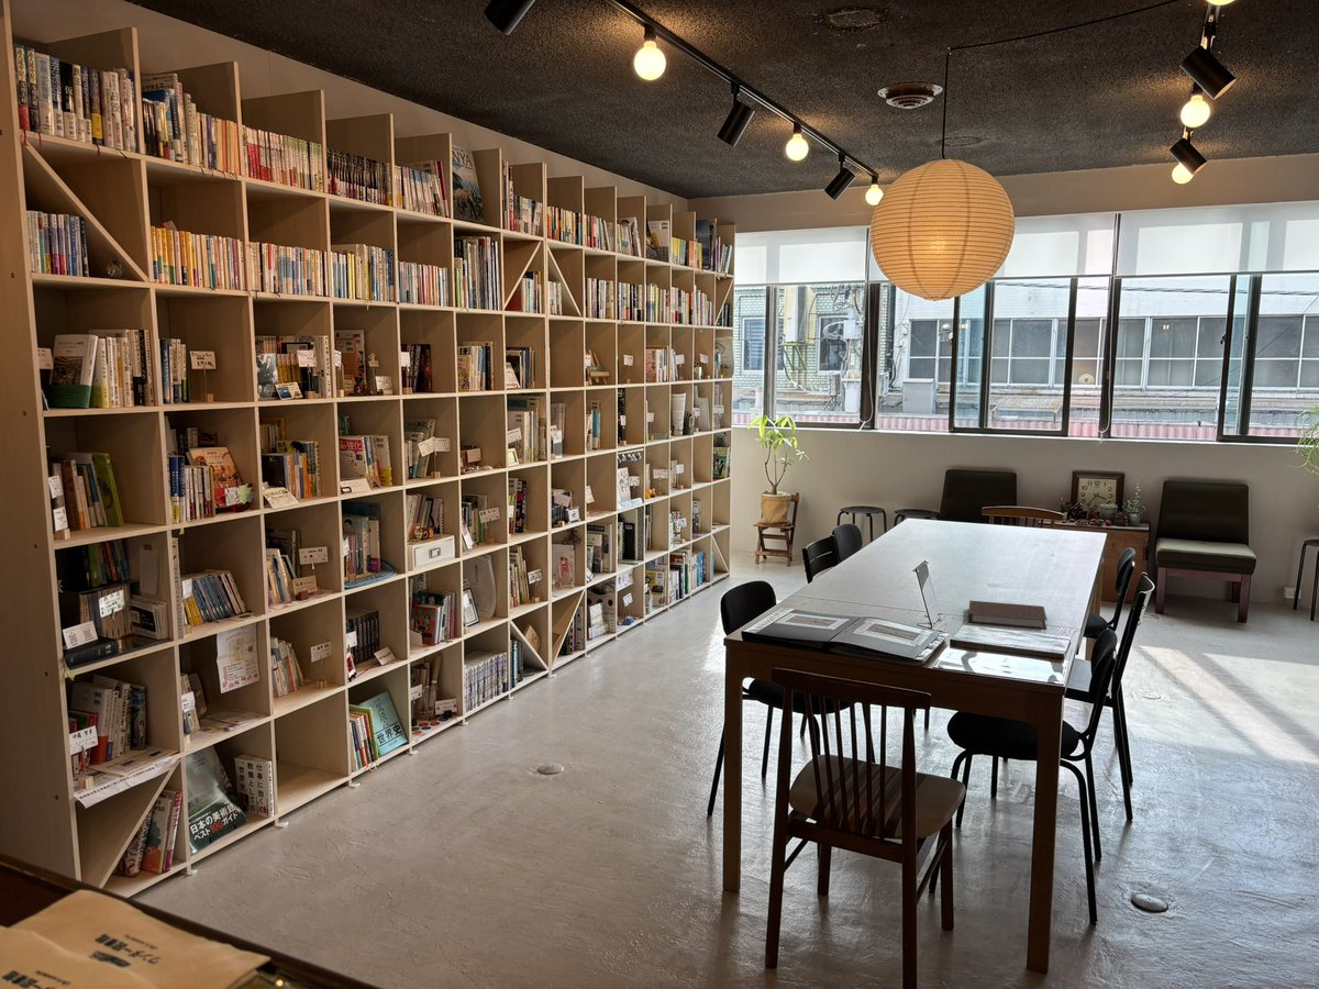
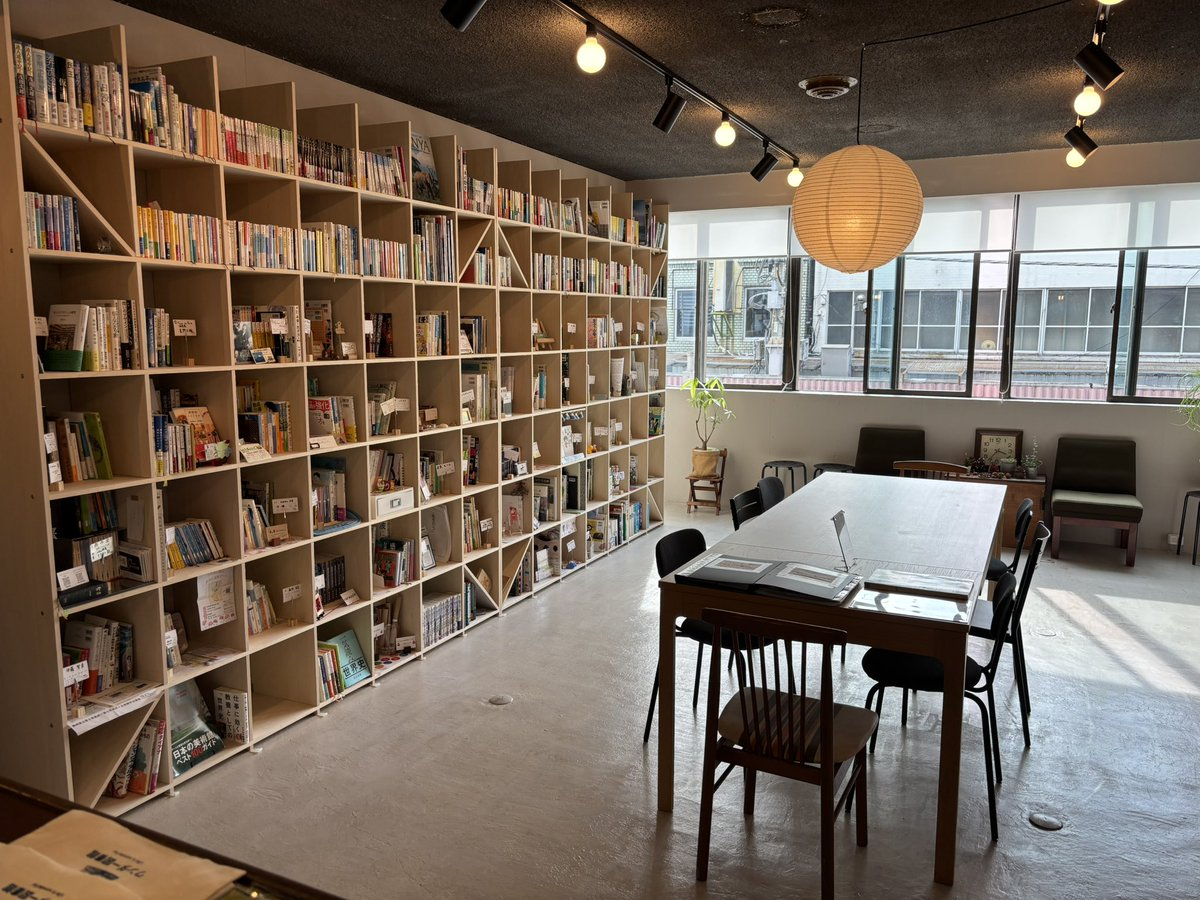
- notebook [967,599,1048,630]
